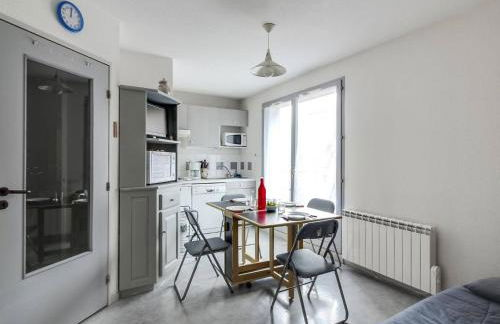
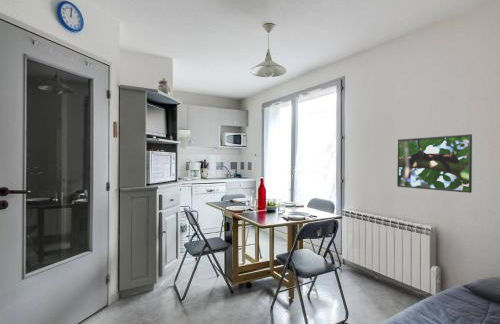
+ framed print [396,133,473,194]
